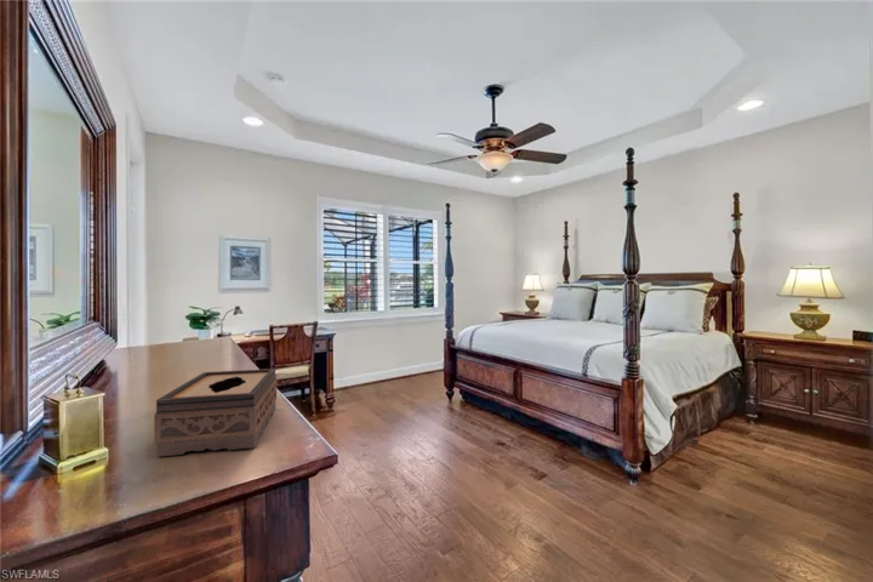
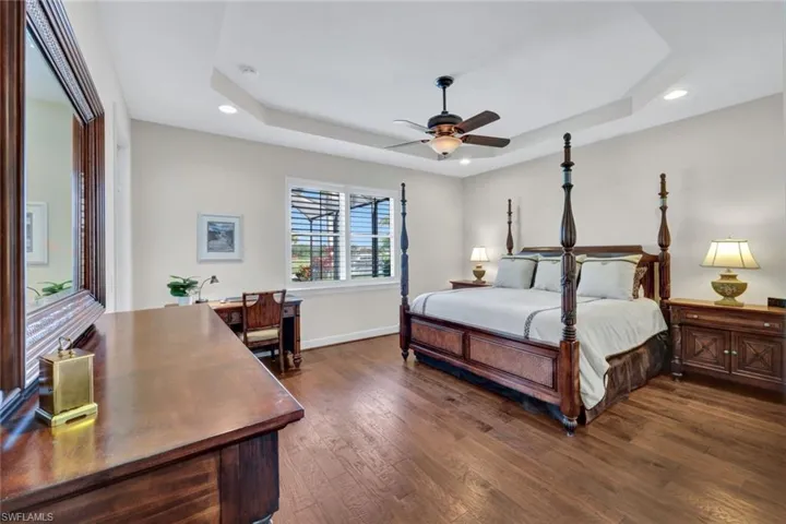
- tissue box [153,367,278,458]
